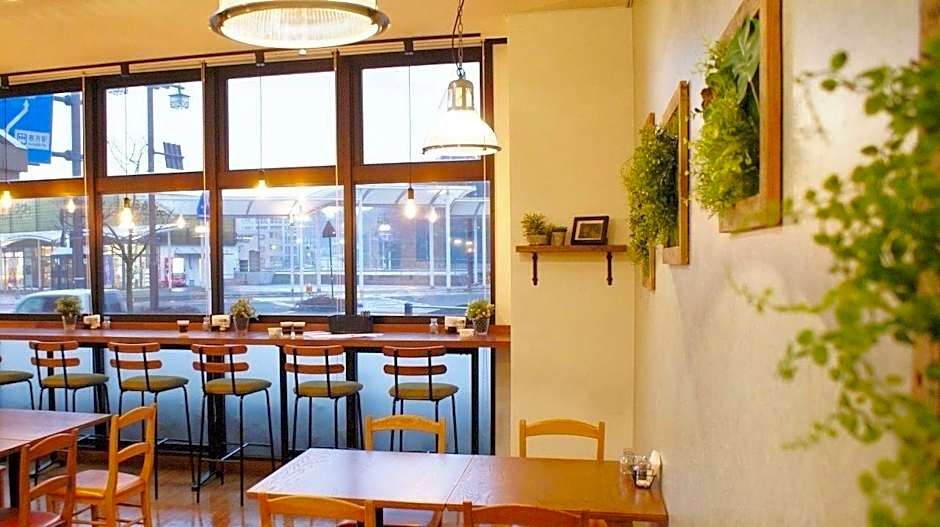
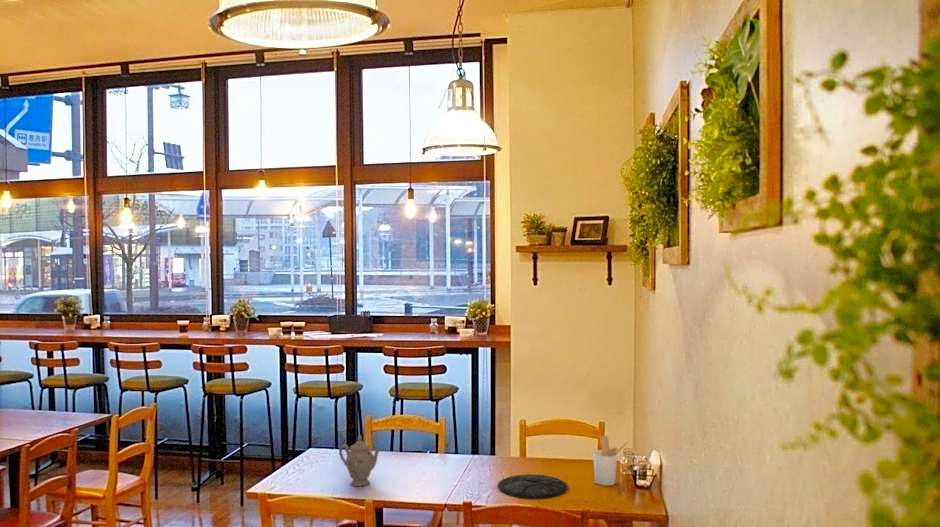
+ utensil holder [592,434,629,487]
+ chinaware [338,434,382,487]
+ plate [497,473,568,500]
